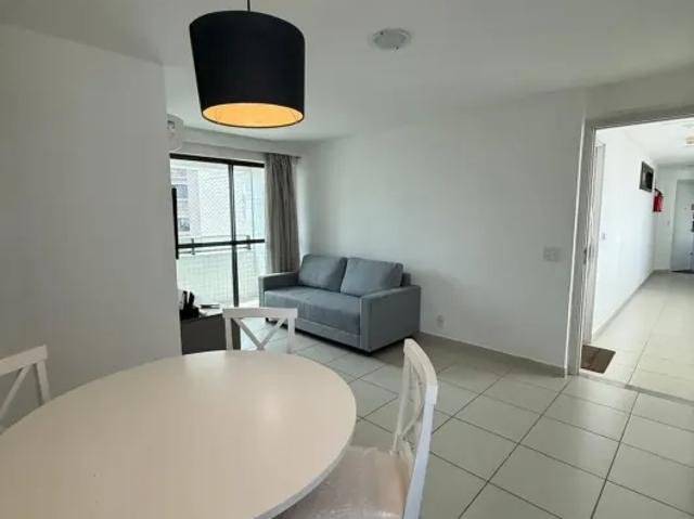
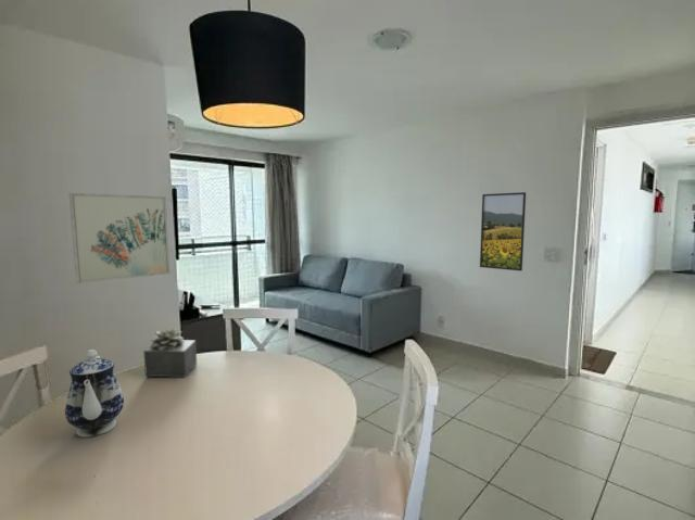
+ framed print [479,191,527,271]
+ teapot [64,348,125,439]
+ wall art [68,192,170,284]
+ succulent plant [142,328,198,378]
